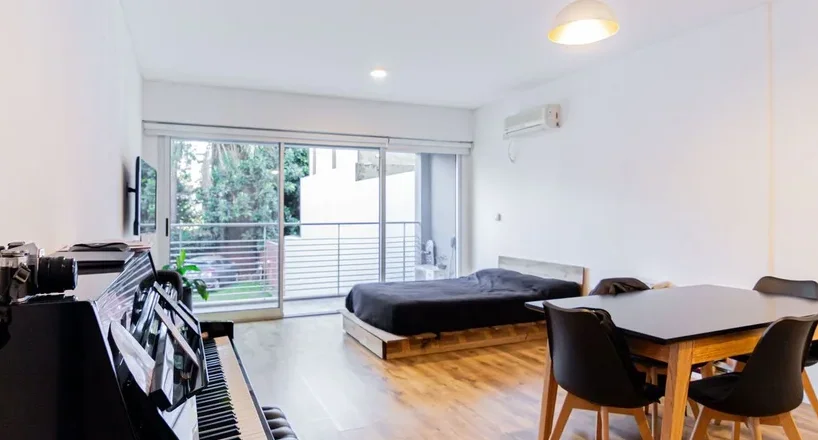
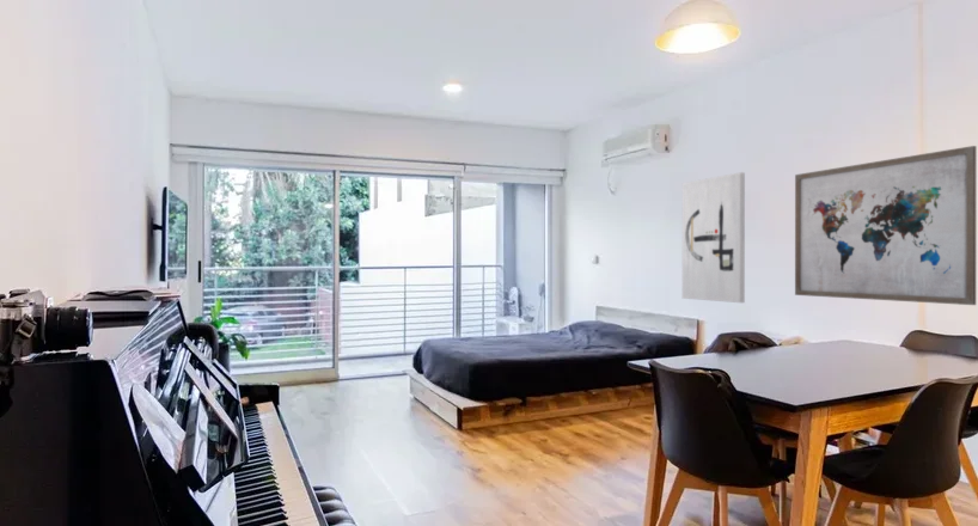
+ wall art [794,145,977,306]
+ wall art [681,171,746,304]
